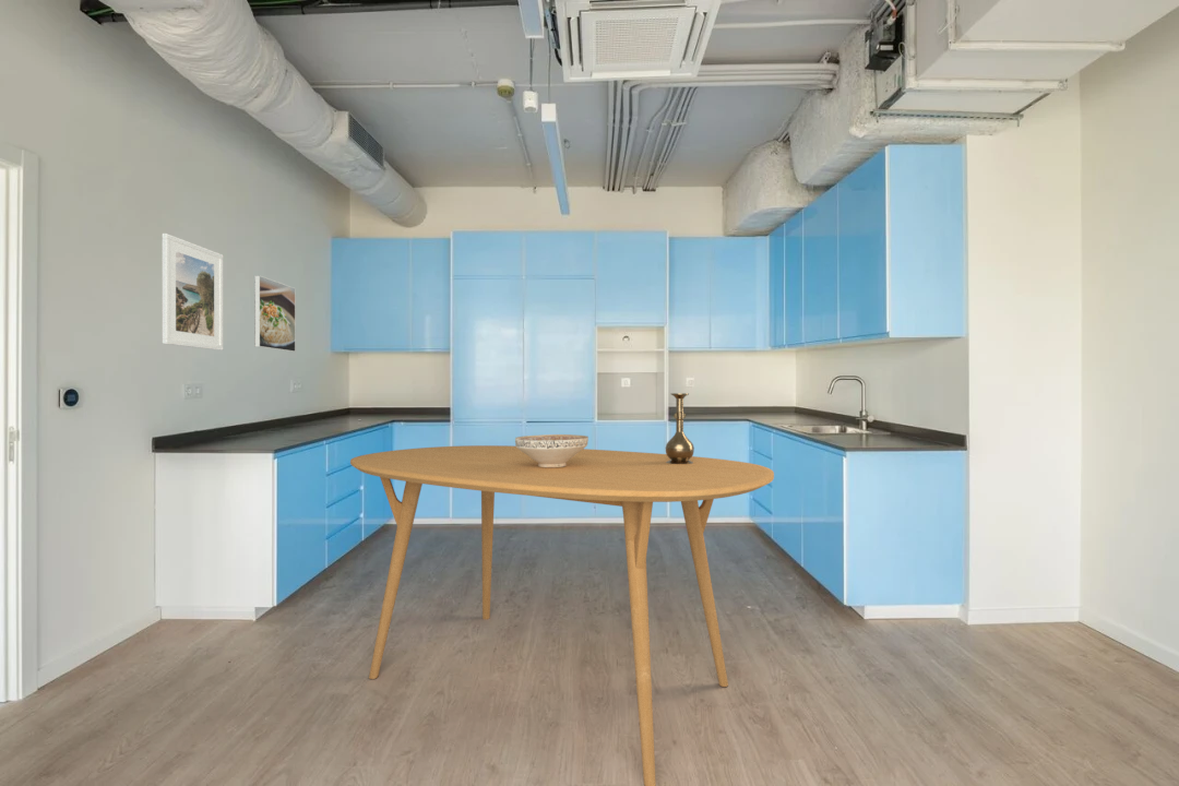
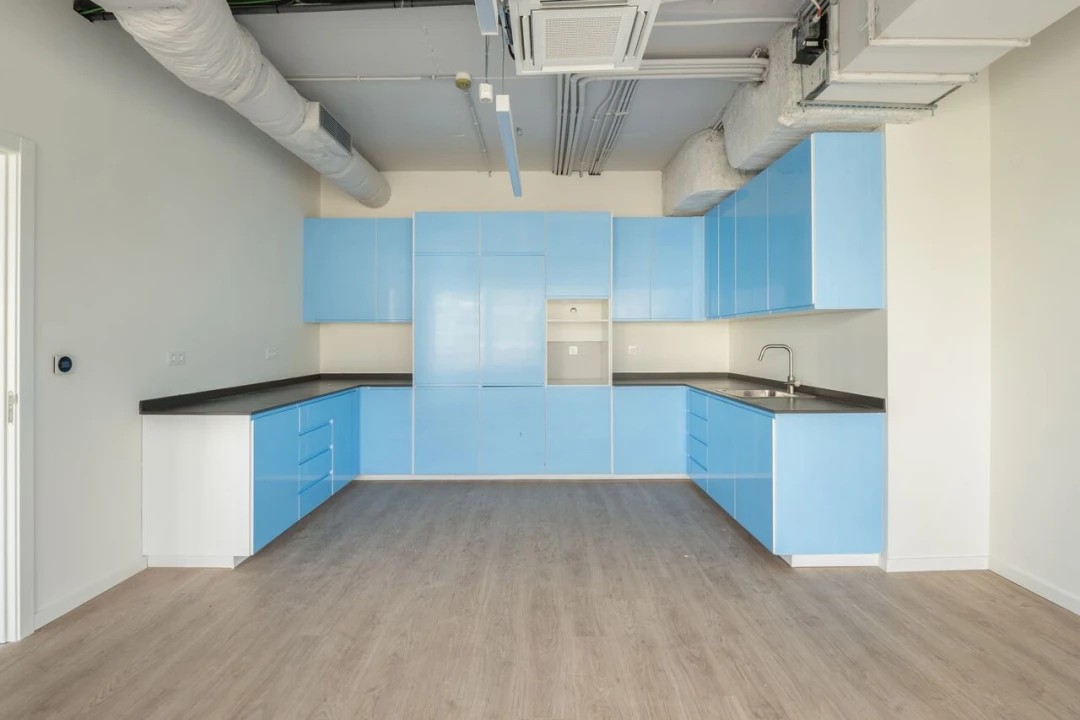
- dining table [349,444,775,786]
- vase [664,392,695,464]
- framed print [160,233,224,352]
- decorative bowl [514,433,590,468]
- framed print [253,274,297,353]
